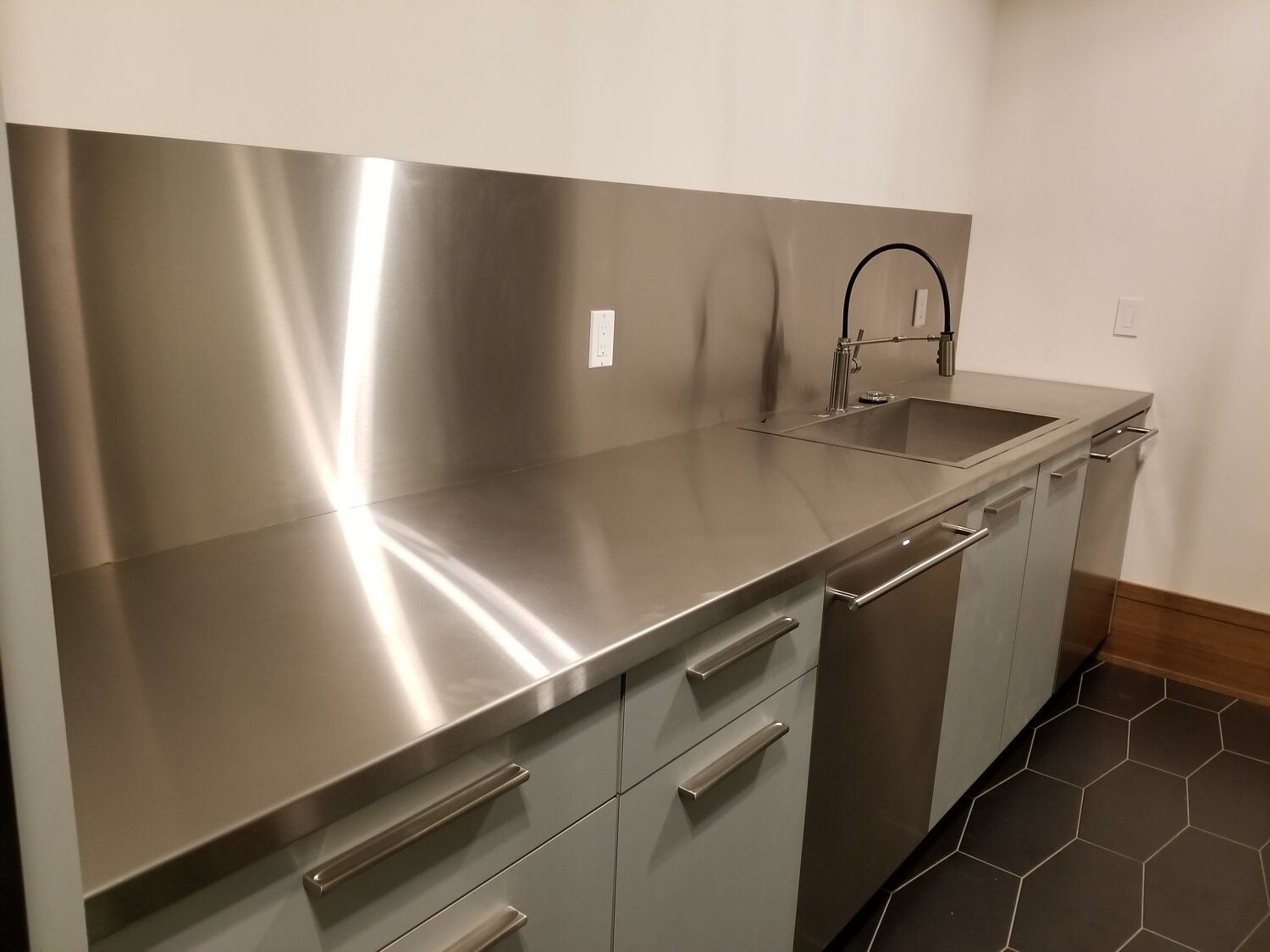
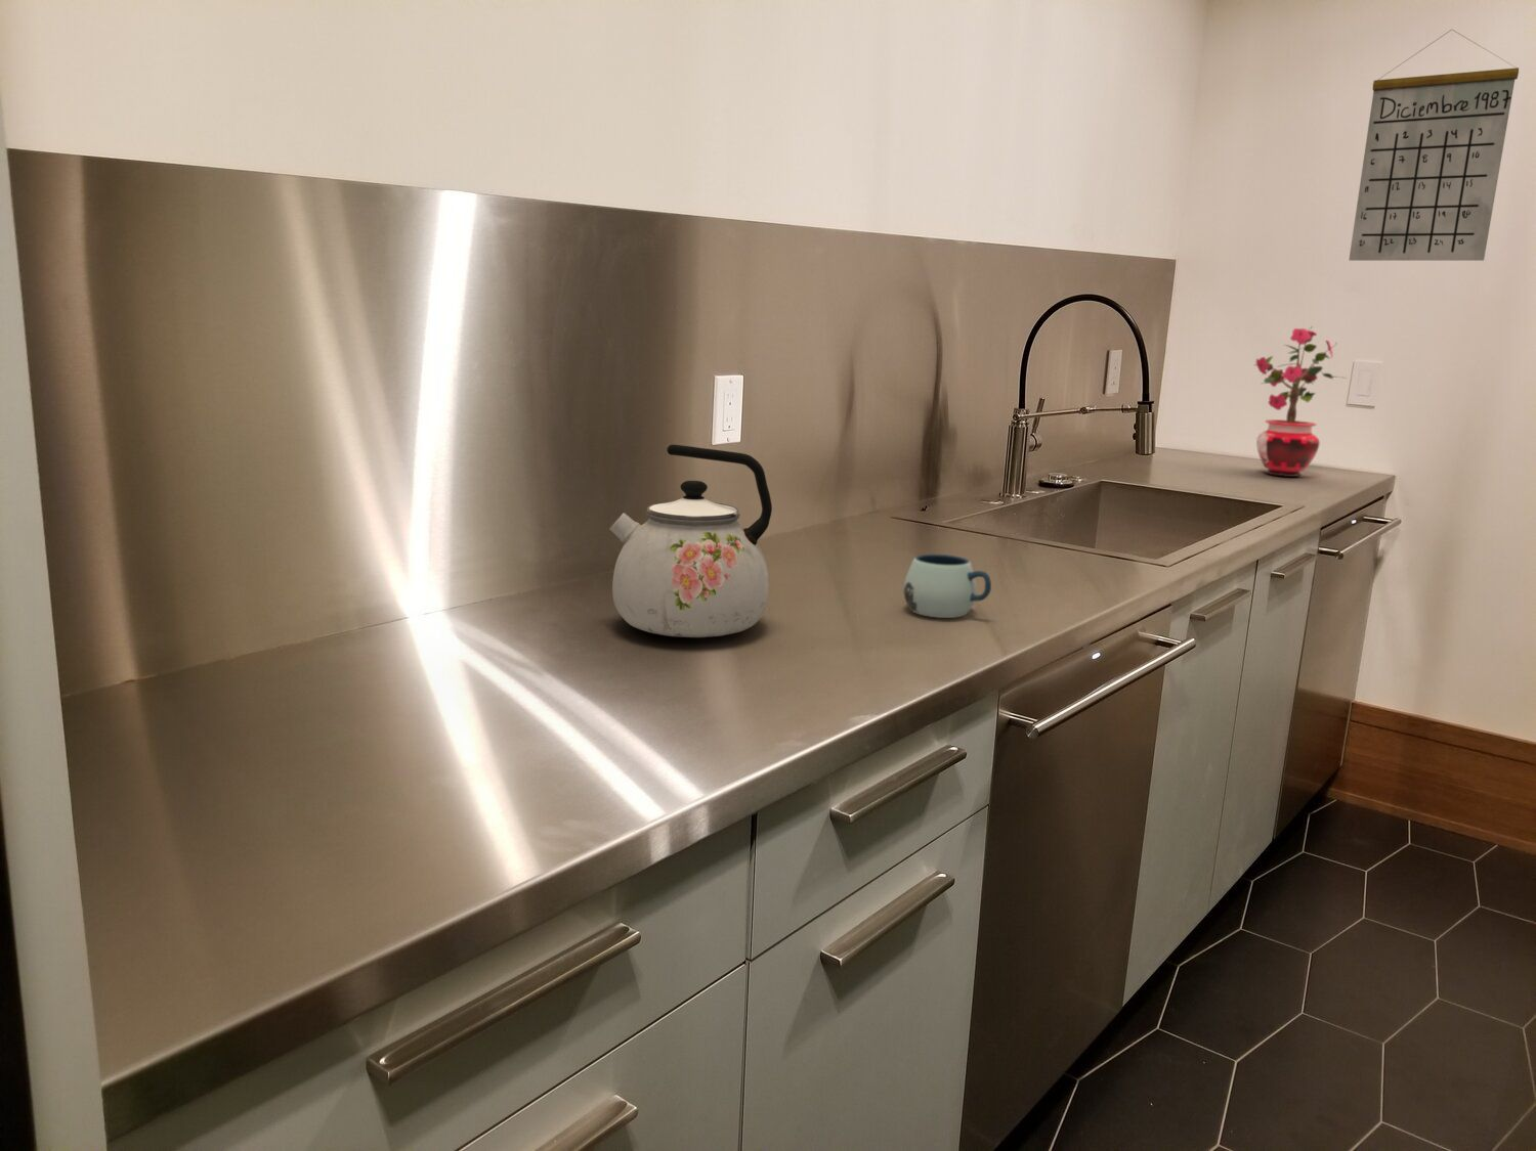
+ mug [902,554,992,619]
+ potted plant [1253,324,1346,478]
+ kettle [608,444,773,638]
+ calendar [1347,29,1519,262]
